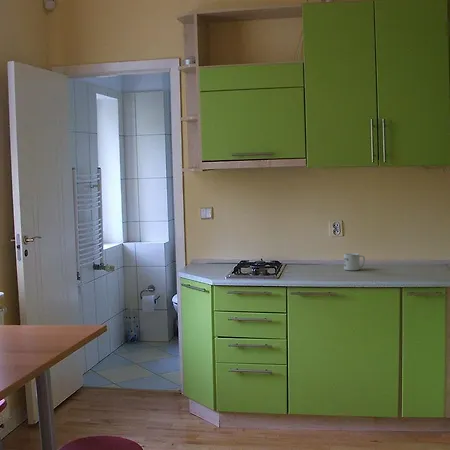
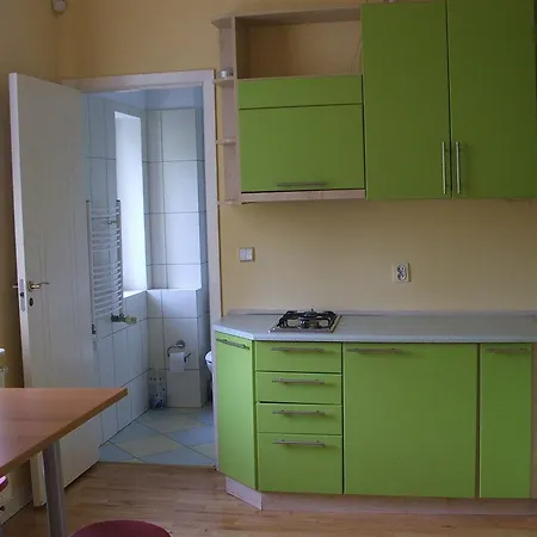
- mug [343,252,366,271]
